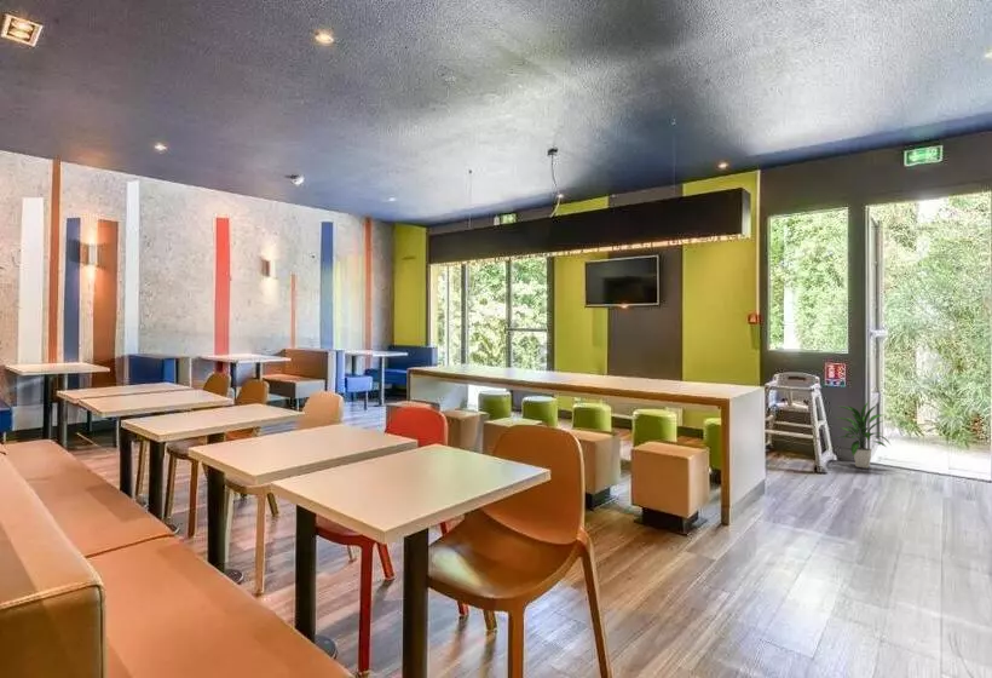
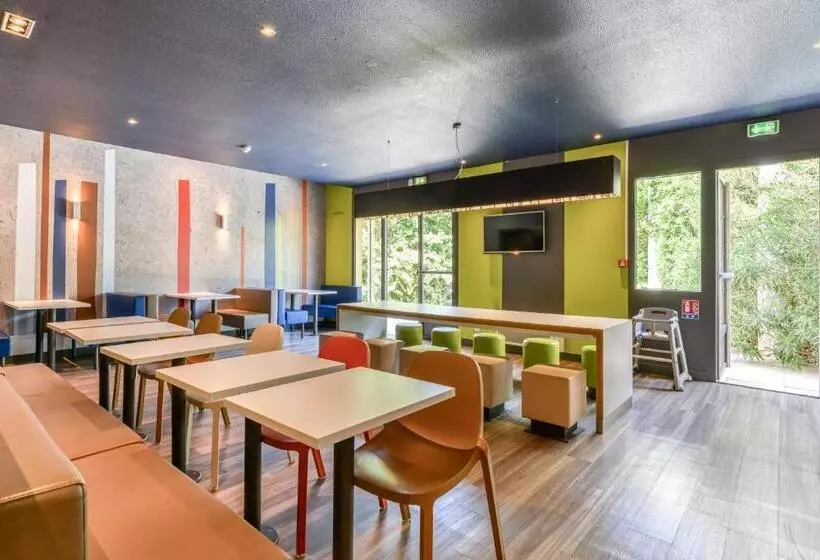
- indoor plant [834,401,892,470]
